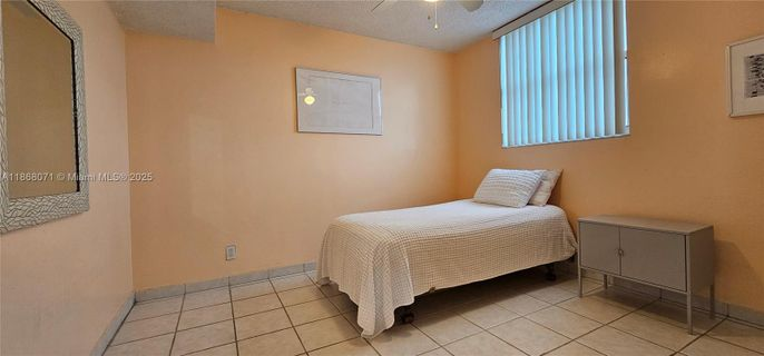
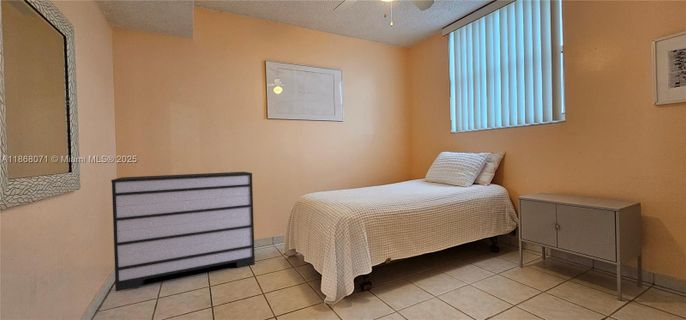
+ dresser [110,171,256,292]
